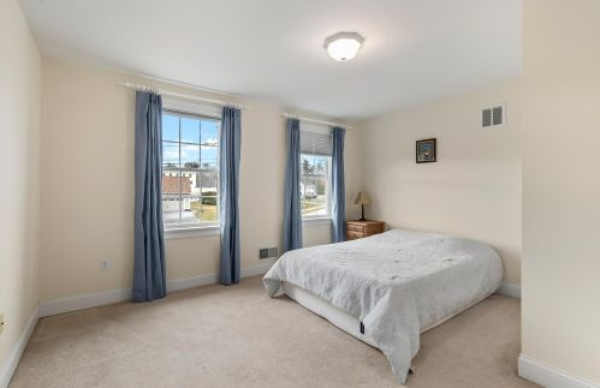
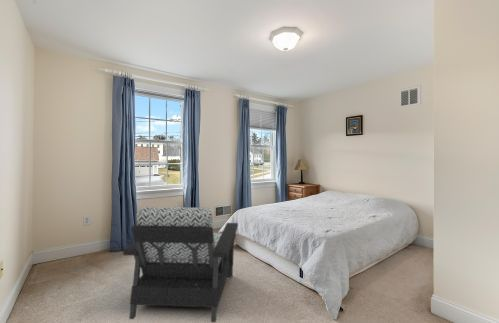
+ armchair [122,206,239,323]
